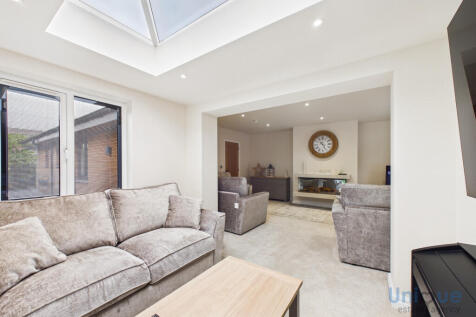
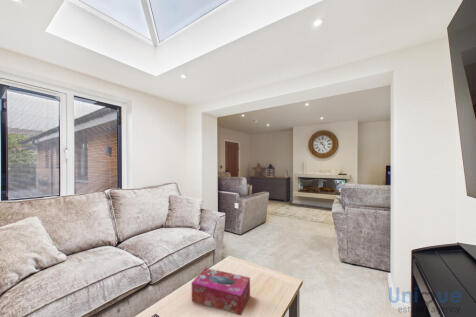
+ tissue box [191,267,251,317]
